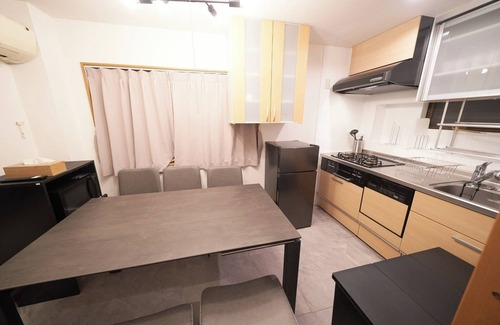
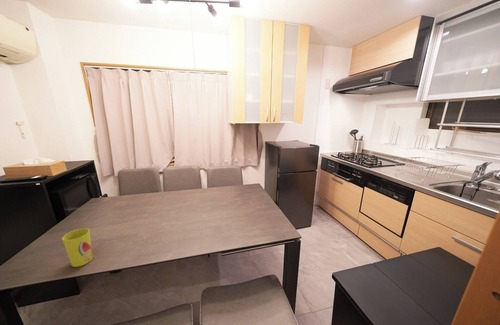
+ cup [61,227,94,268]
